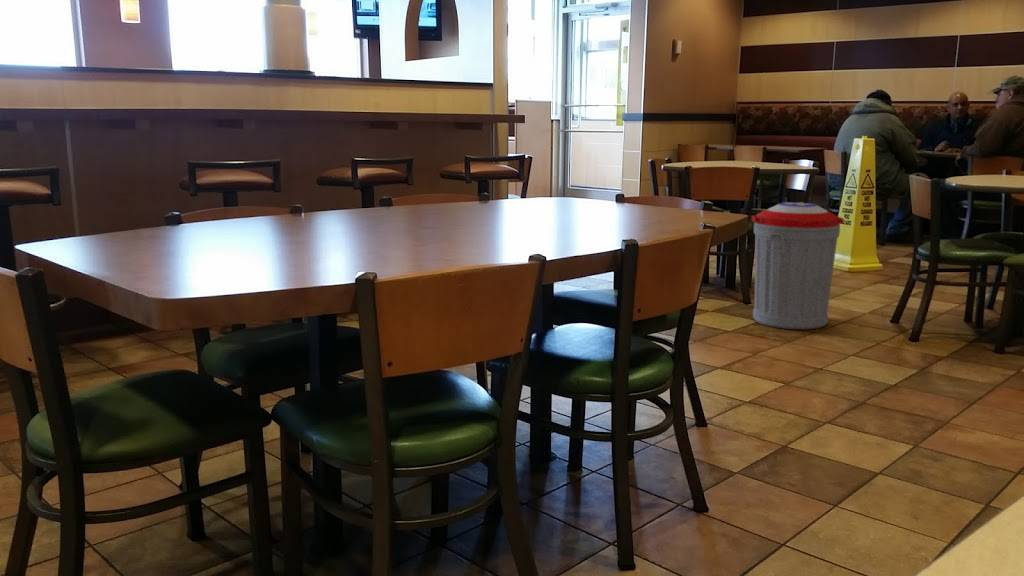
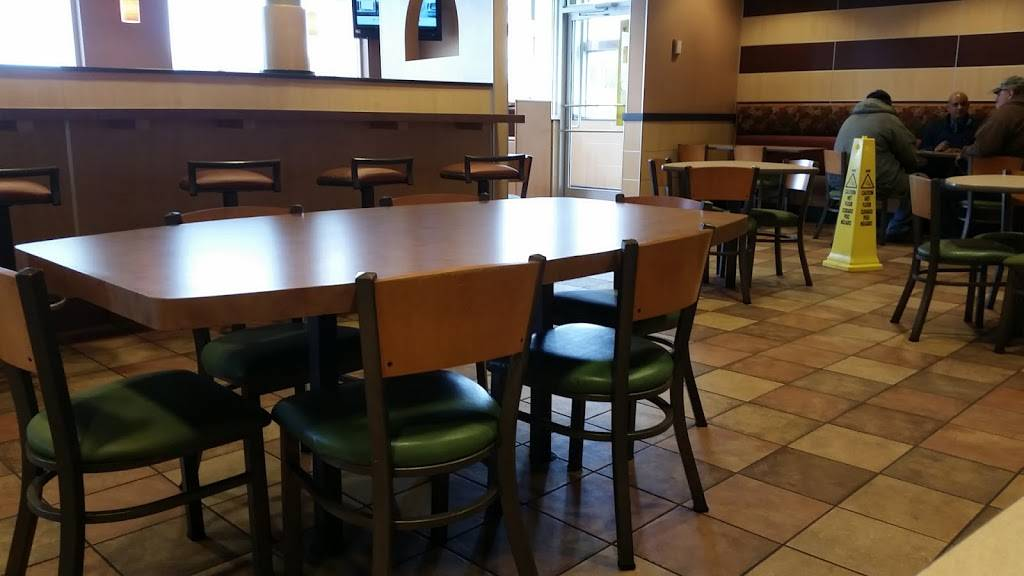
- trash can [750,201,845,330]
